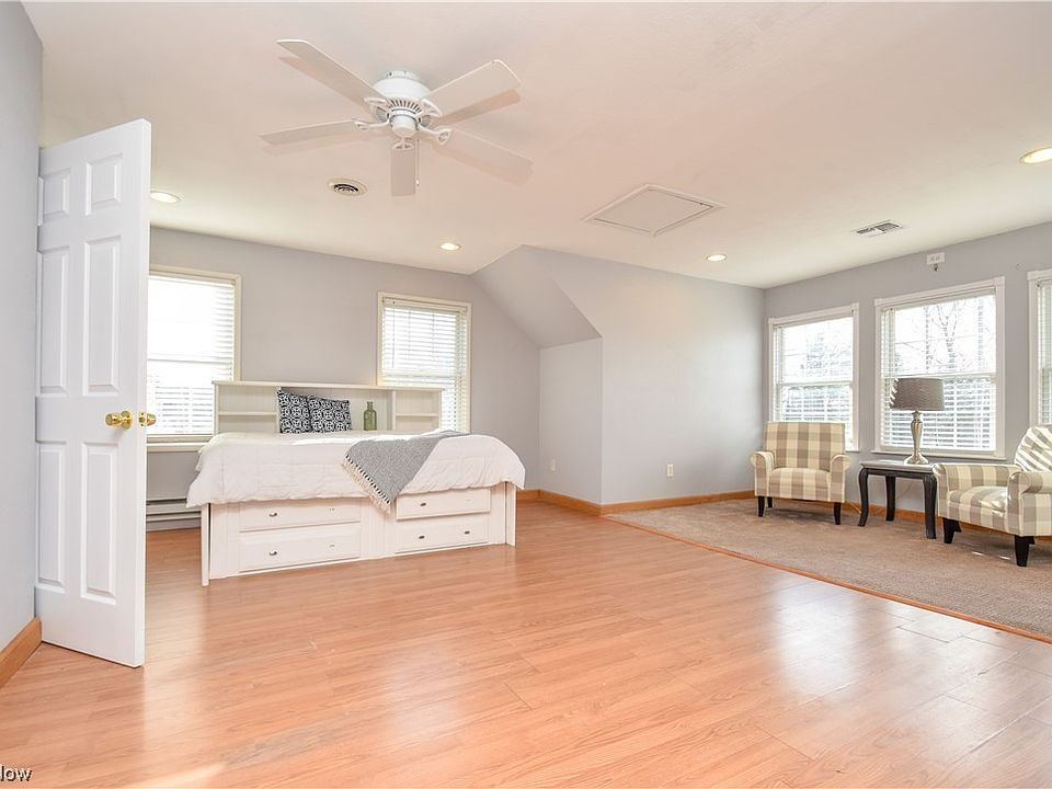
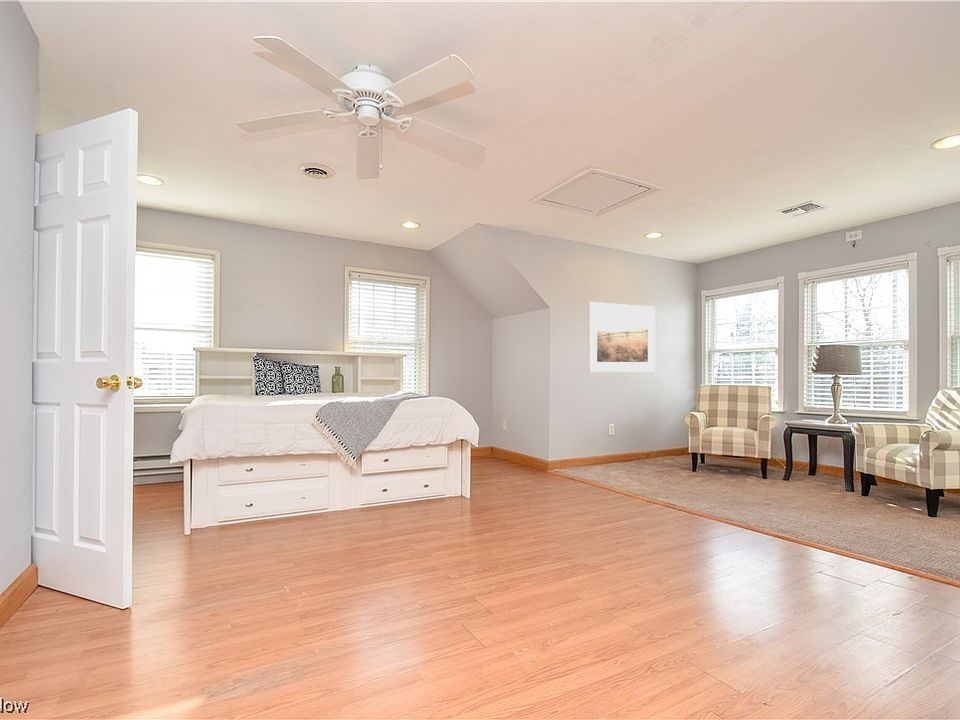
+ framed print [587,301,656,373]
